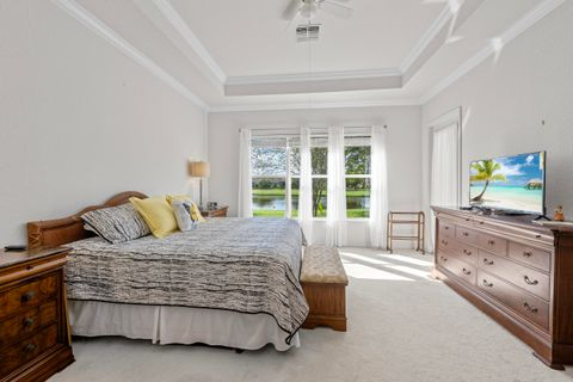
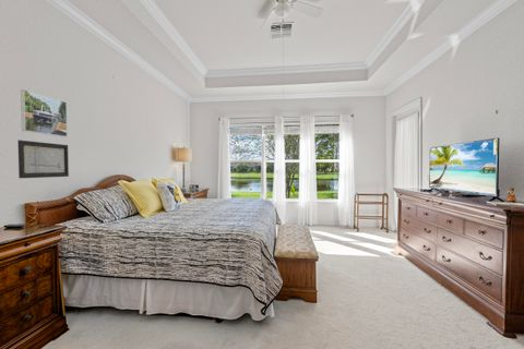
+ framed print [20,88,69,137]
+ wall art [16,139,70,179]
